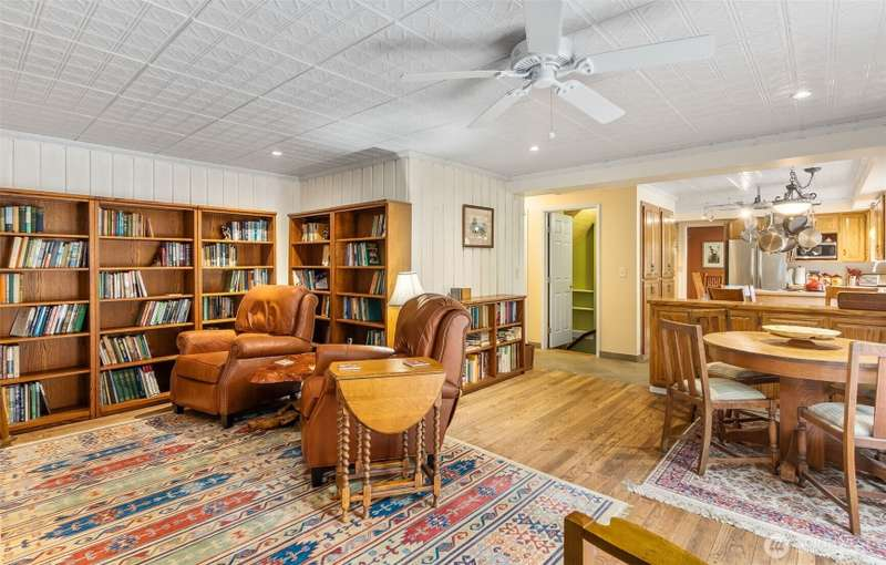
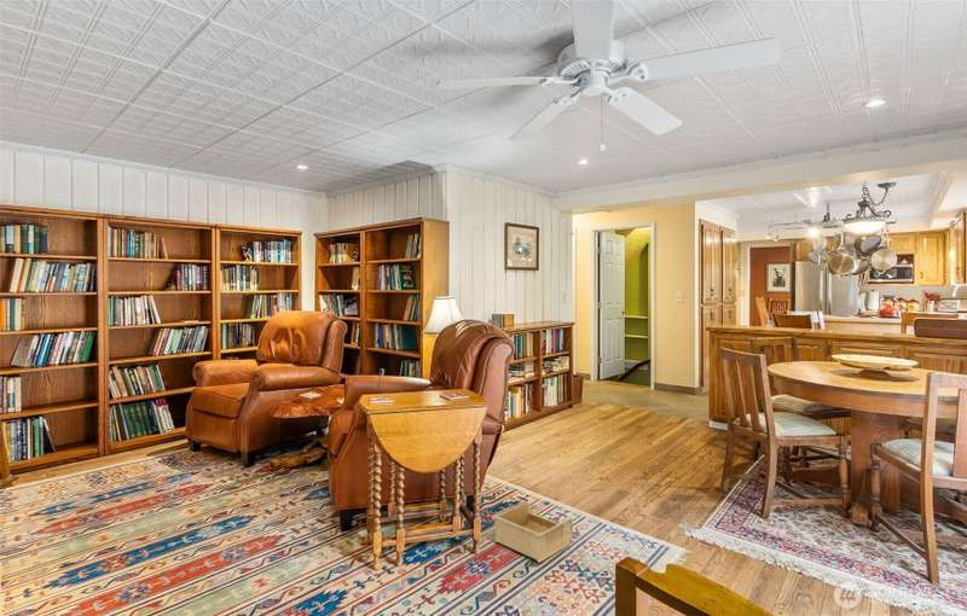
+ storage bin [491,500,574,564]
